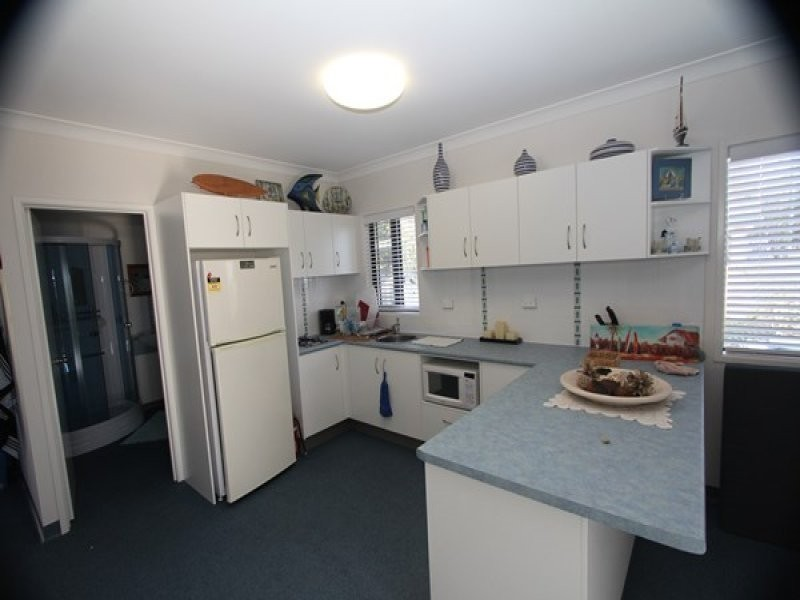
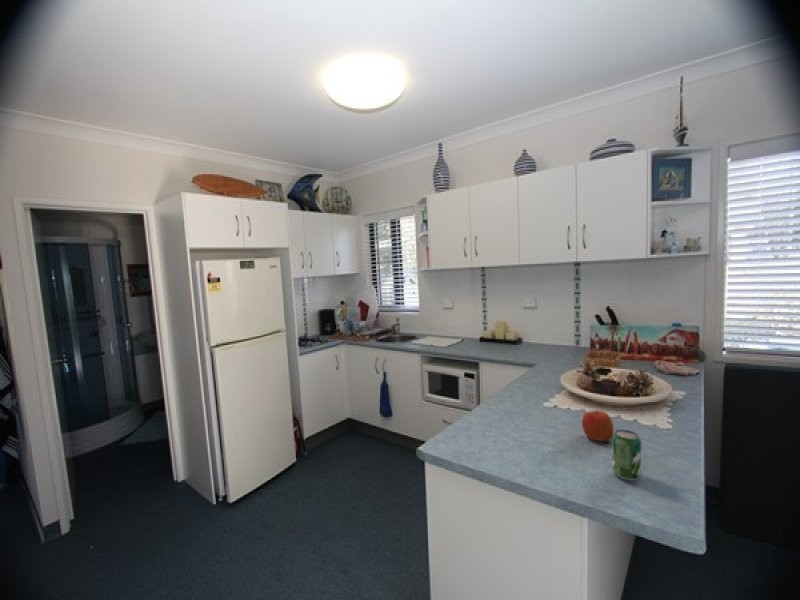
+ apple [581,408,615,442]
+ beverage can [611,429,642,482]
